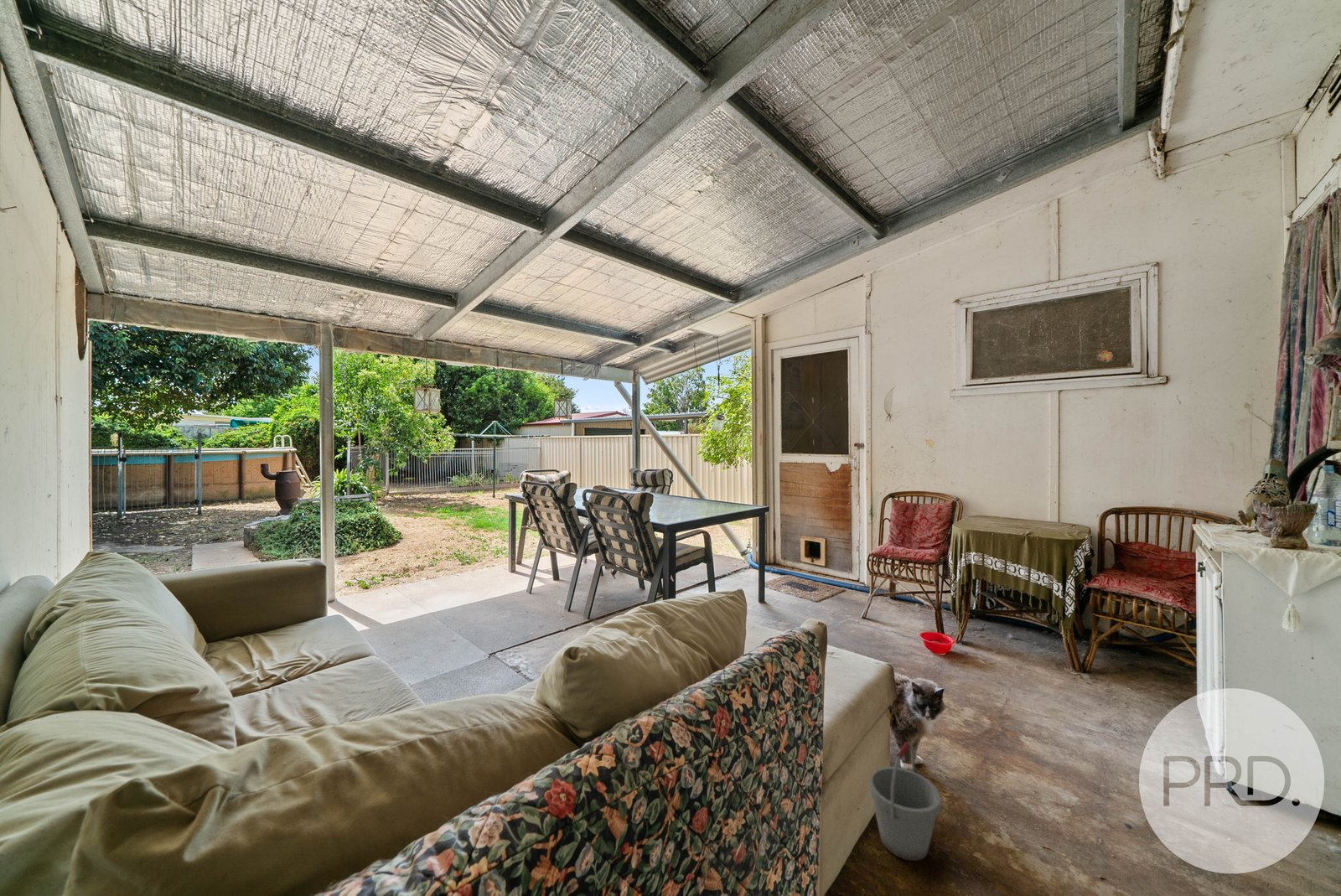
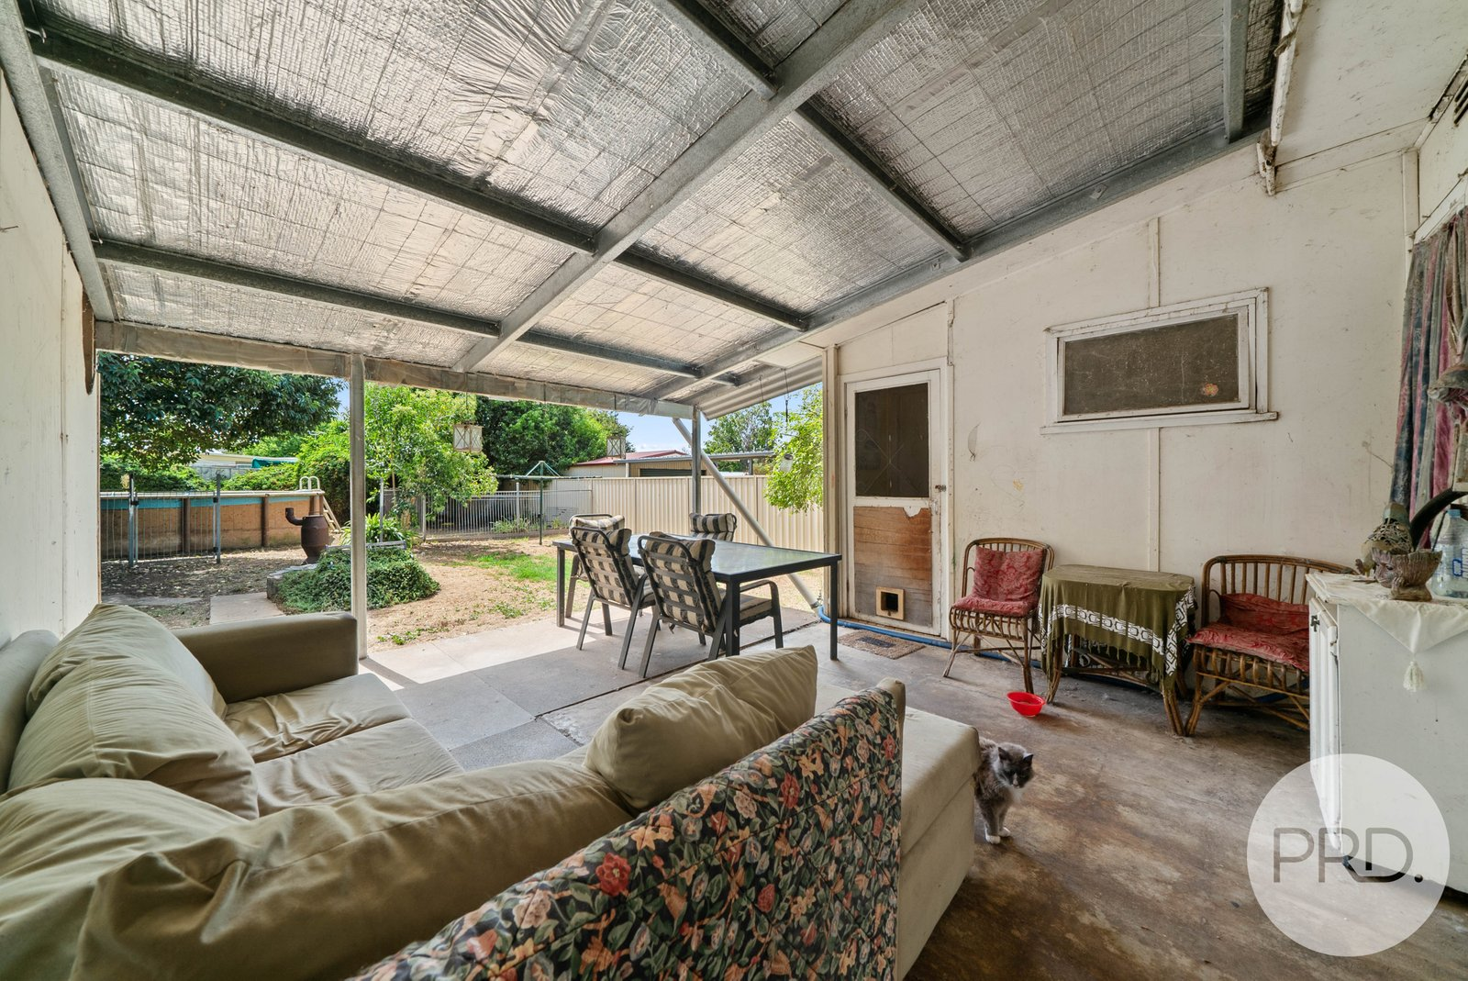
- bucket [867,741,941,862]
